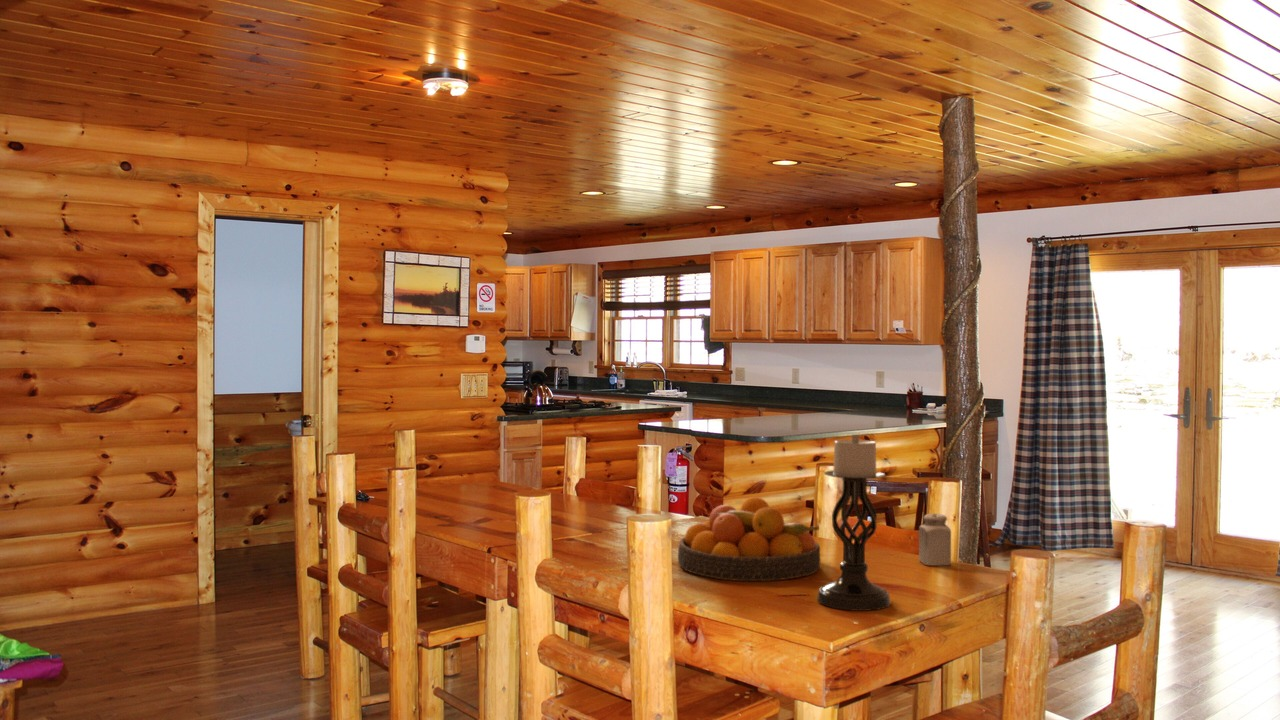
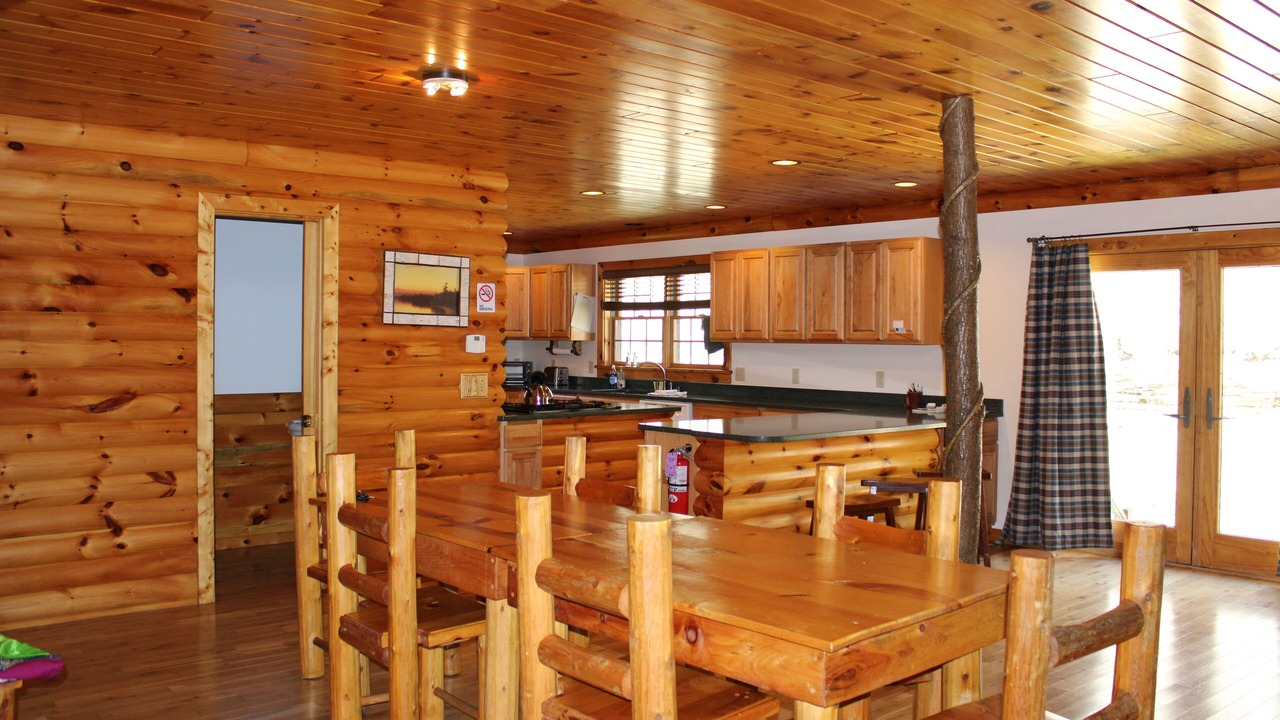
- fruit bowl [677,496,821,582]
- candle holder [816,434,892,612]
- salt shaker [918,513,952,566]
